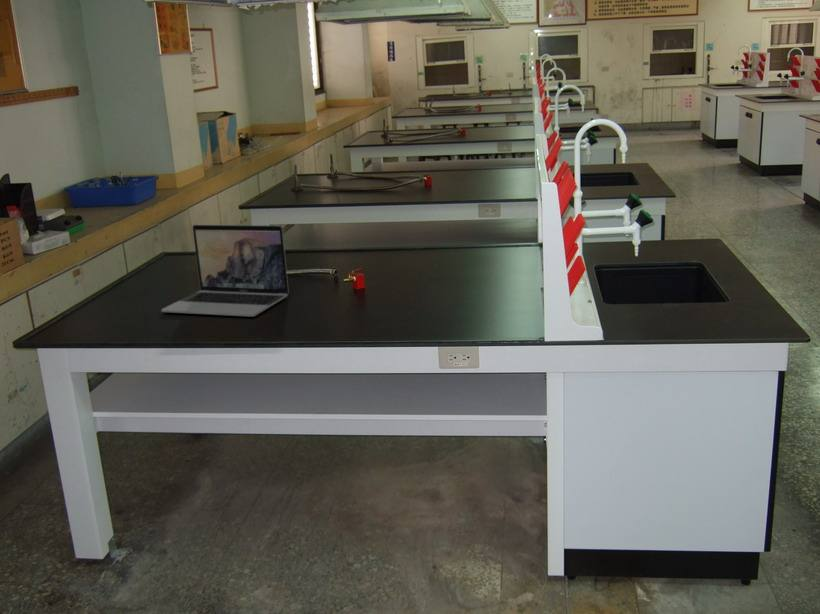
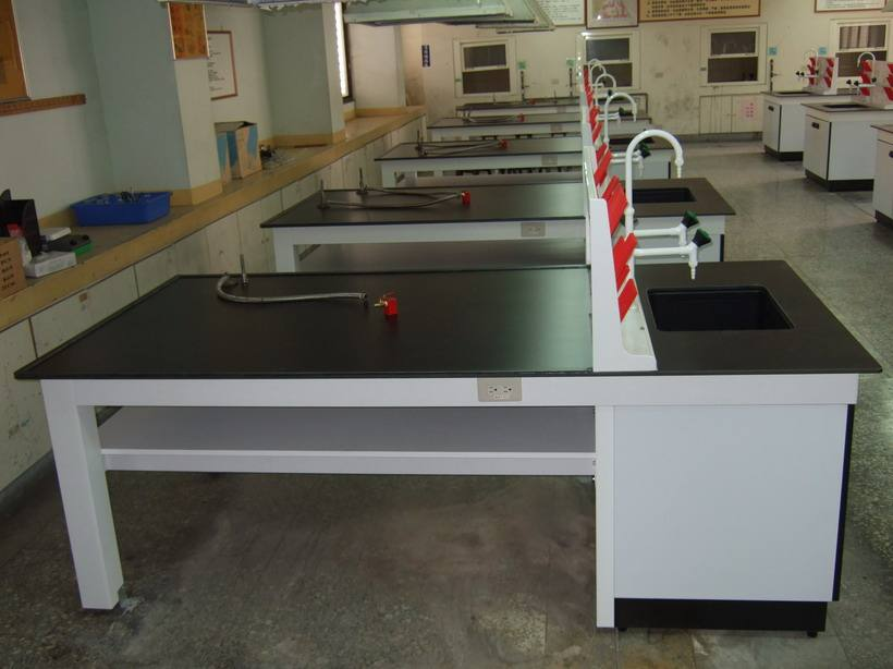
- laptop [160,224,290,317]
